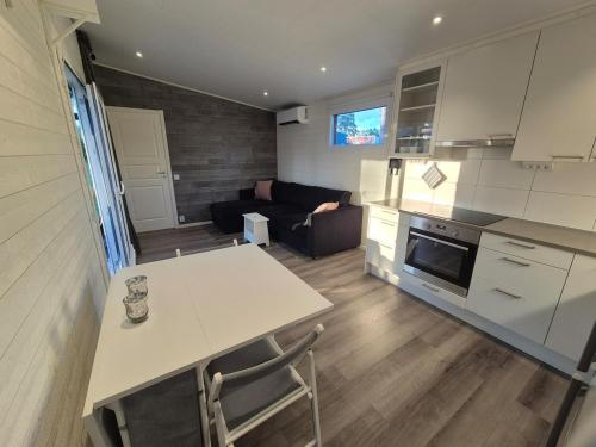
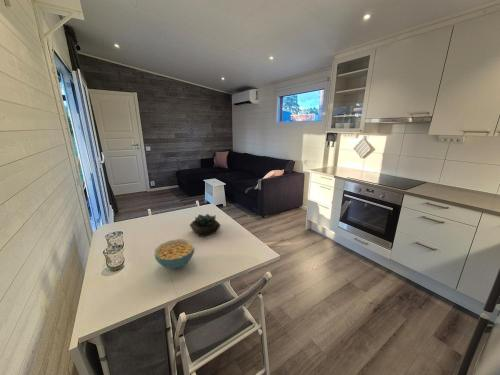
+ succulent plant [189,213,222,238]
+ cereal bowl [153,238,196,270]
